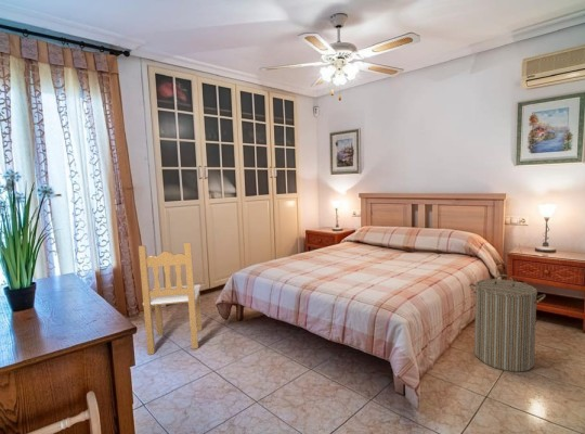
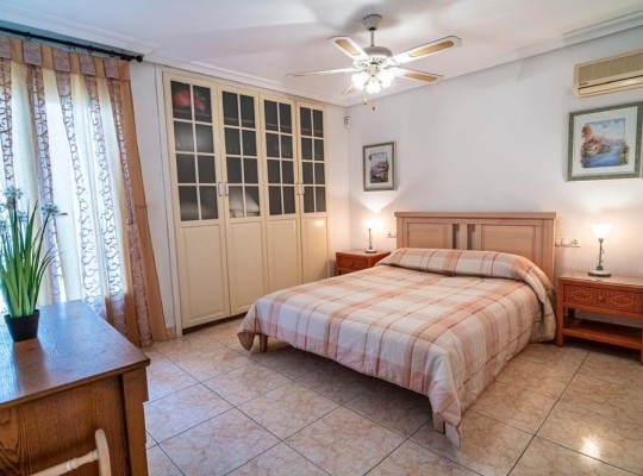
- laundry hamper [468,273,546,373]
- wooden chair [138,242,203,356]
